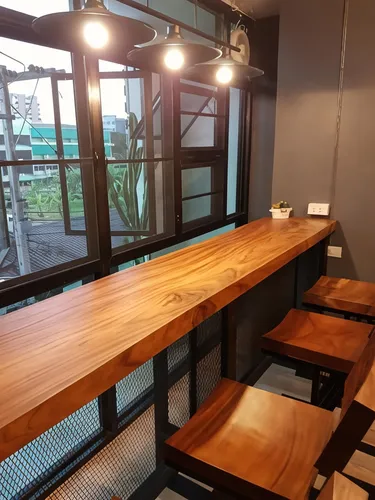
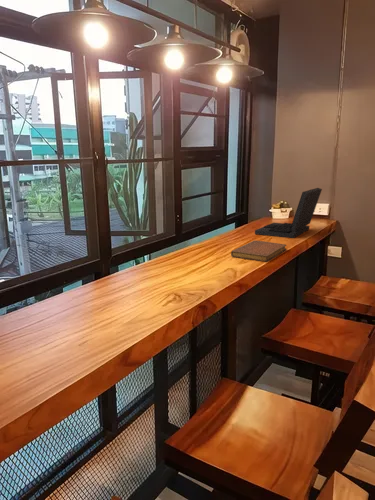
+ notebook [230,239,287,263]
+ laptop [254,187,323,239]
